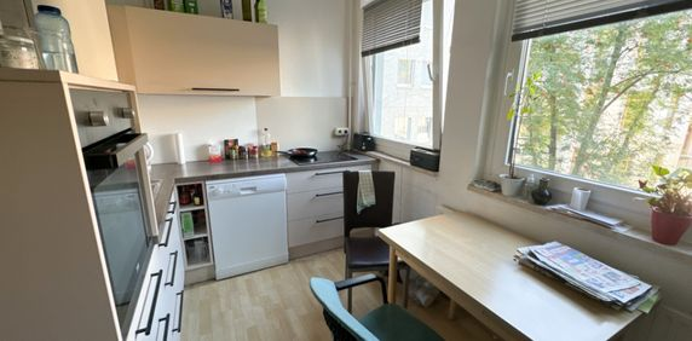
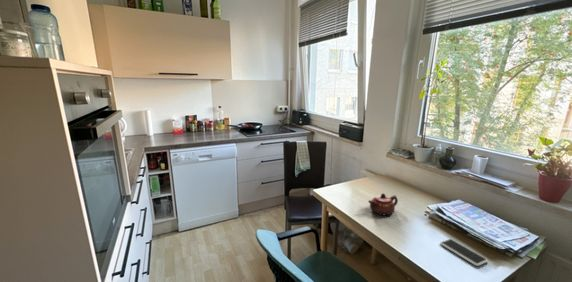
+ teapot [367,192,399,216]
+ smartphone [439,238,488,267]
